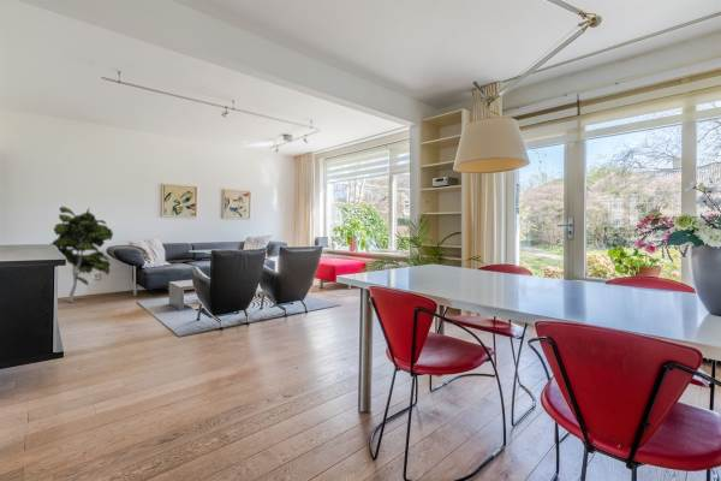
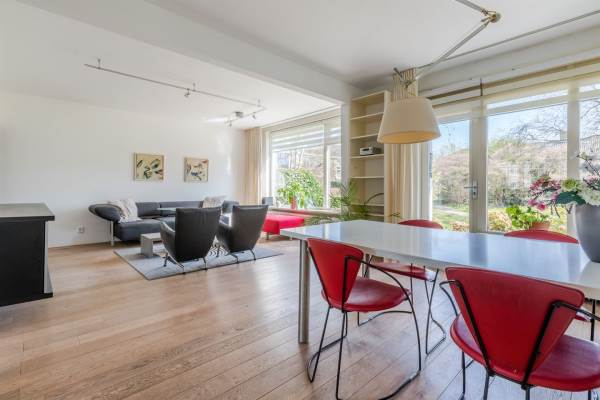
- indoor plant [50,206,114,304]
